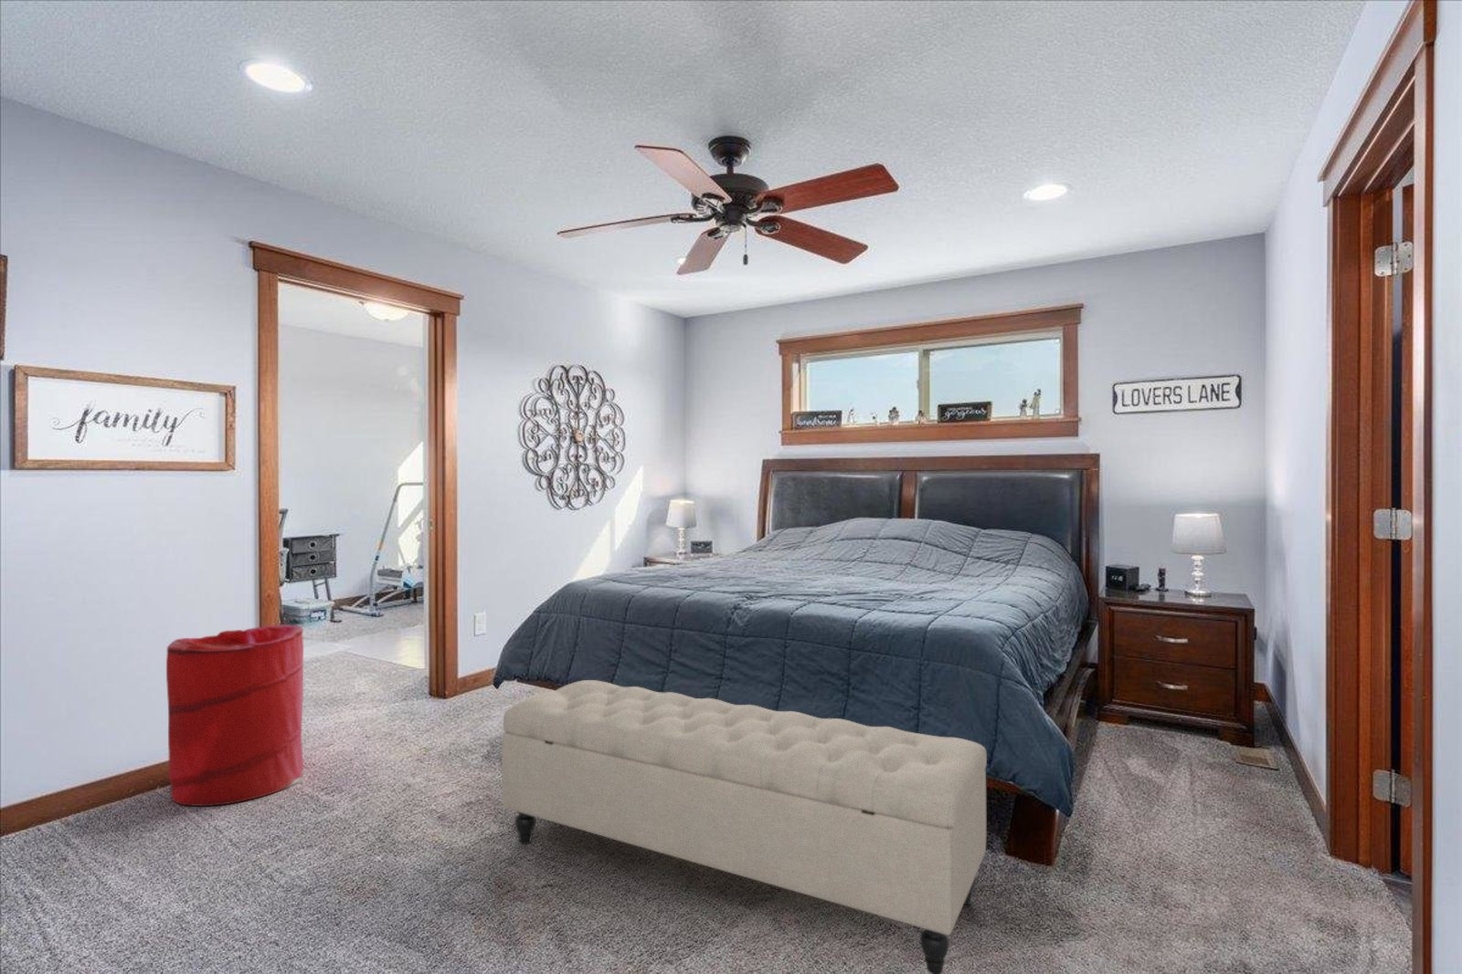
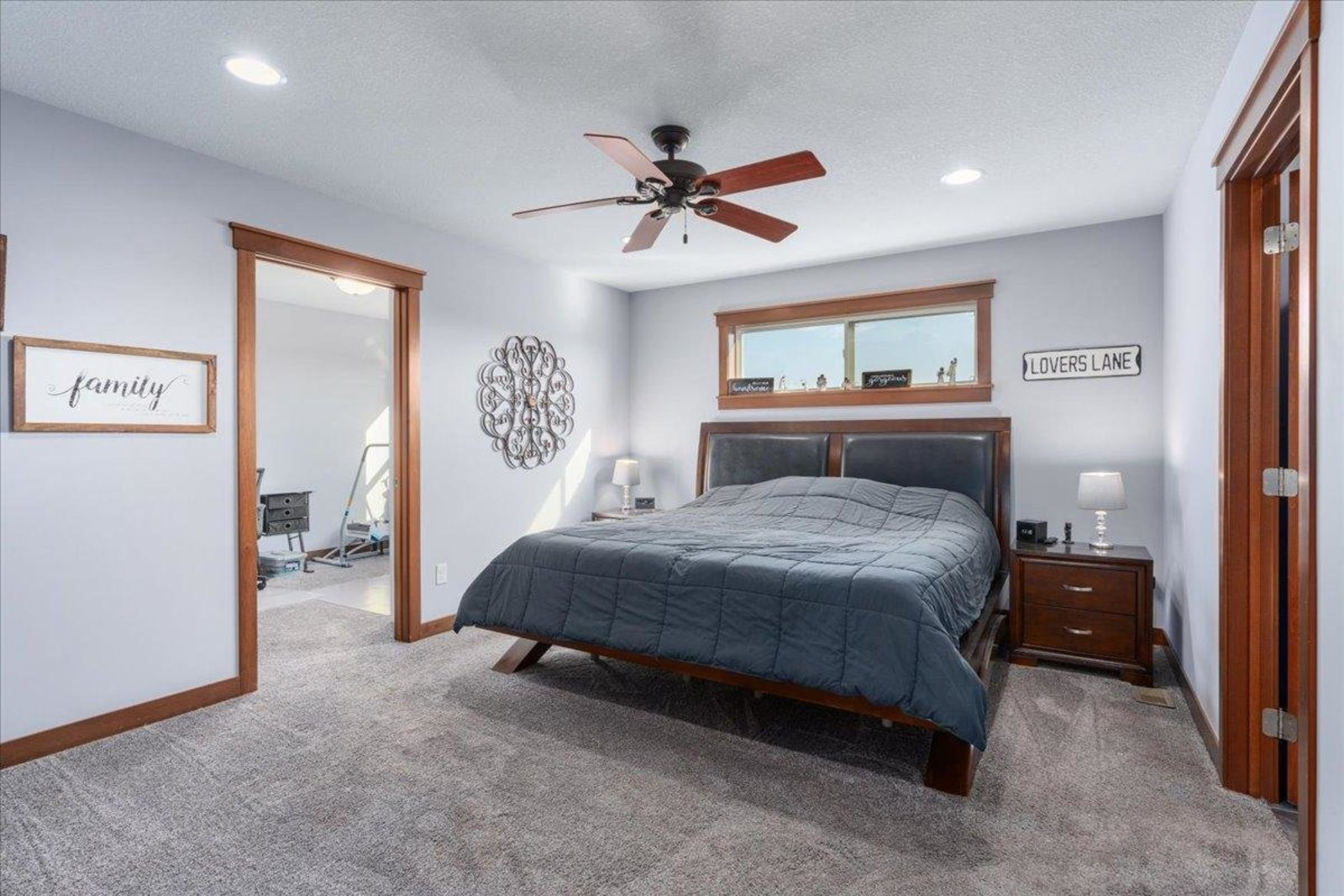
- laundry hamper [165,624,305,807]
- bench [500,679,988,974]
